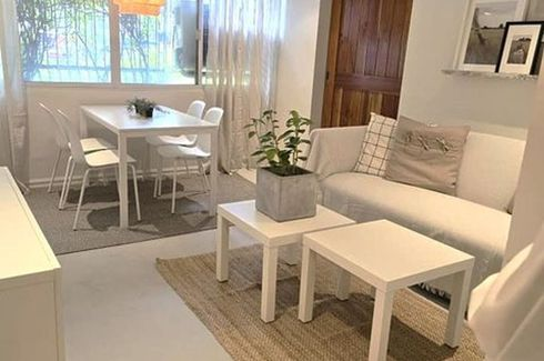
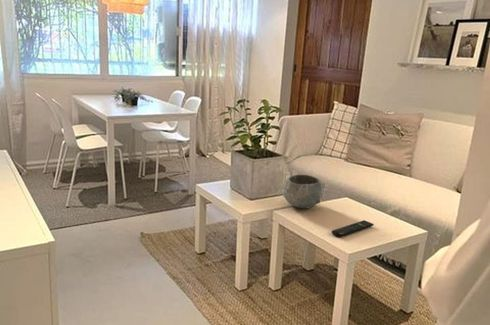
+ bowl [280,174,326,210]
+ remote control [331,219,375,238]
